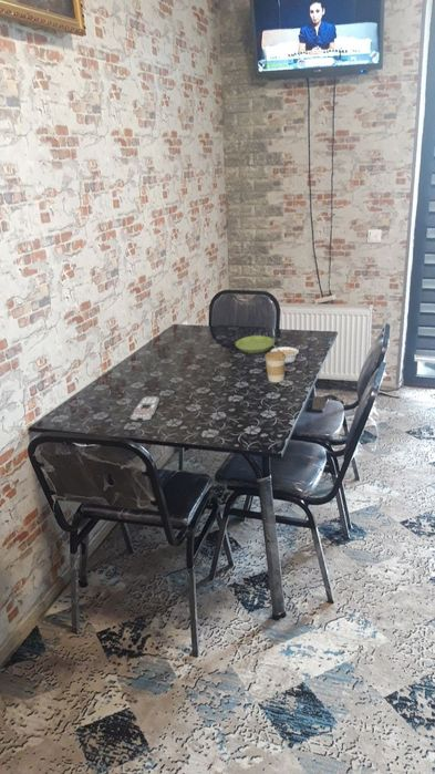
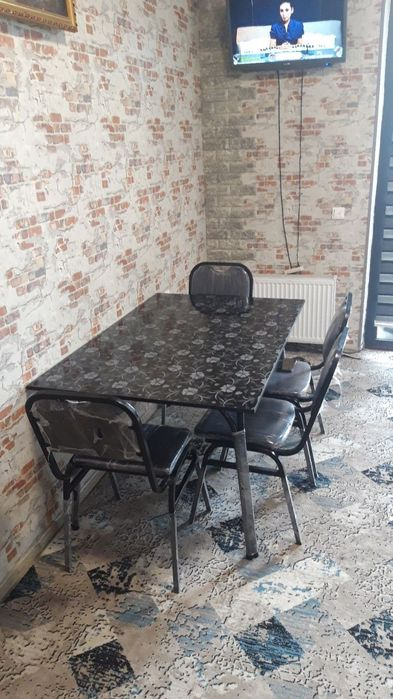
- coffee cup [263,351,286,383]
- legume [270,343,300,364]
- remote control [130,395,160,422]
- saucer [235,334,276,354]
